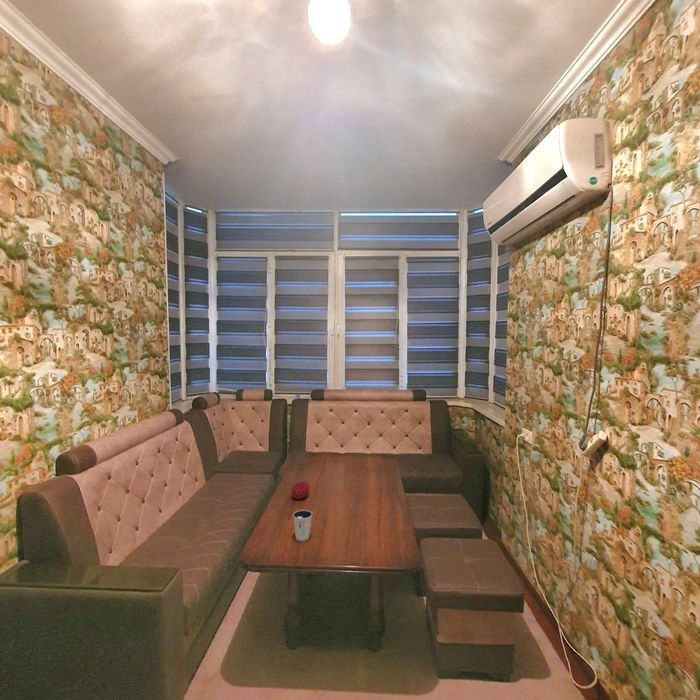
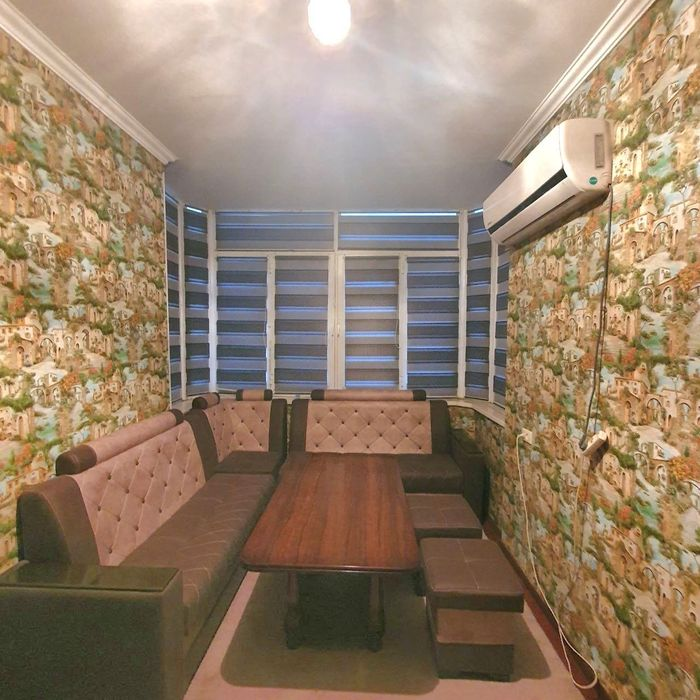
- fruit [290,480,310,500]
- dixie cup [292,509,313,542]
